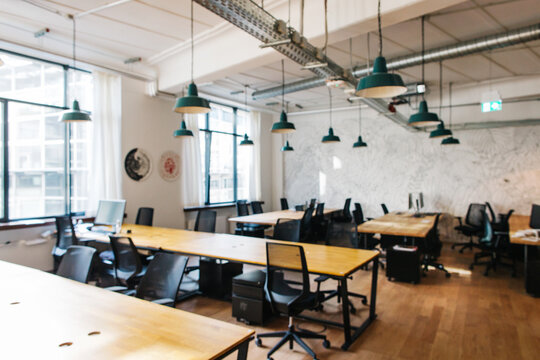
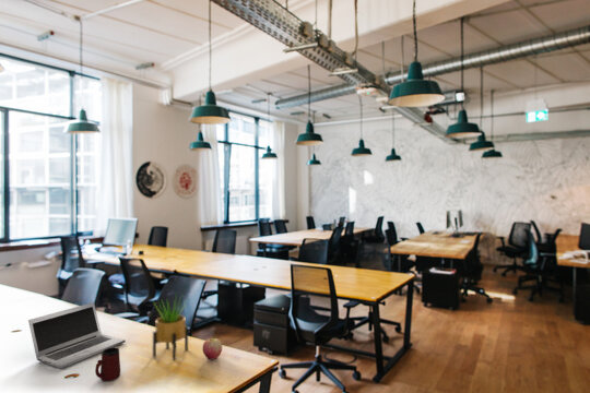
+ potted plant [152,290,189,360]
+ laptop [27,301,127,369]
+ mug [94,346,121,382]
+ apple [201,336,223,360]
